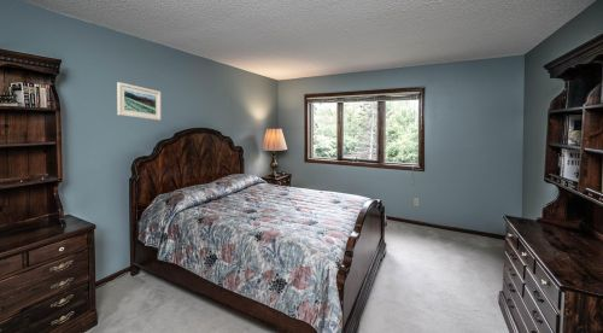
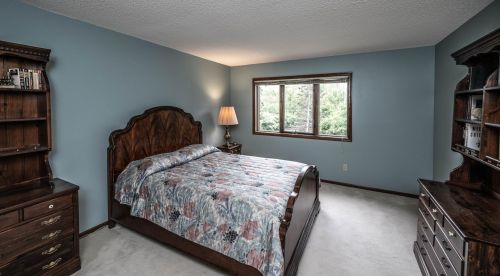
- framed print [116,81,162,122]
